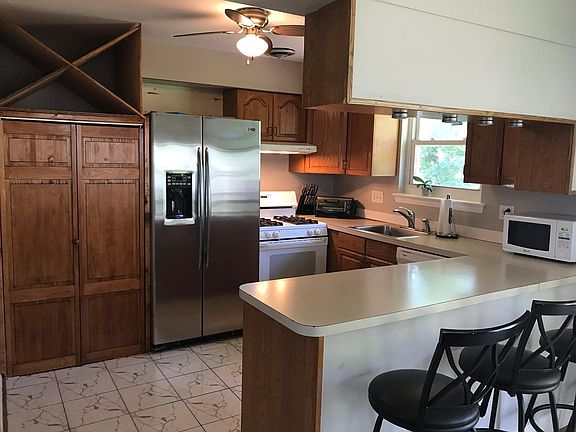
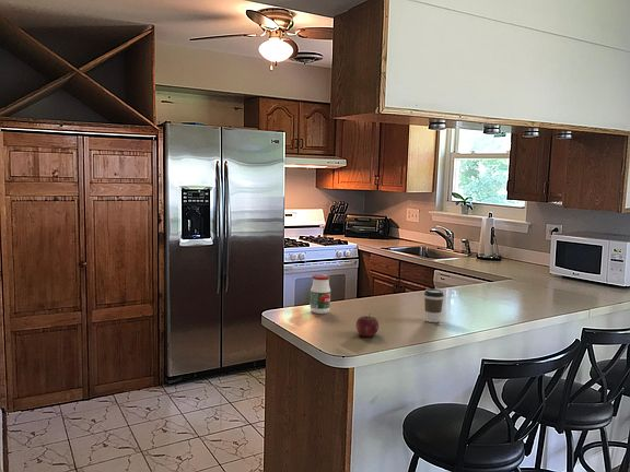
+ jar [310,273,331,315]
+ apple [355,314,380,338]
+ coffee cup [423,288,445,323]
